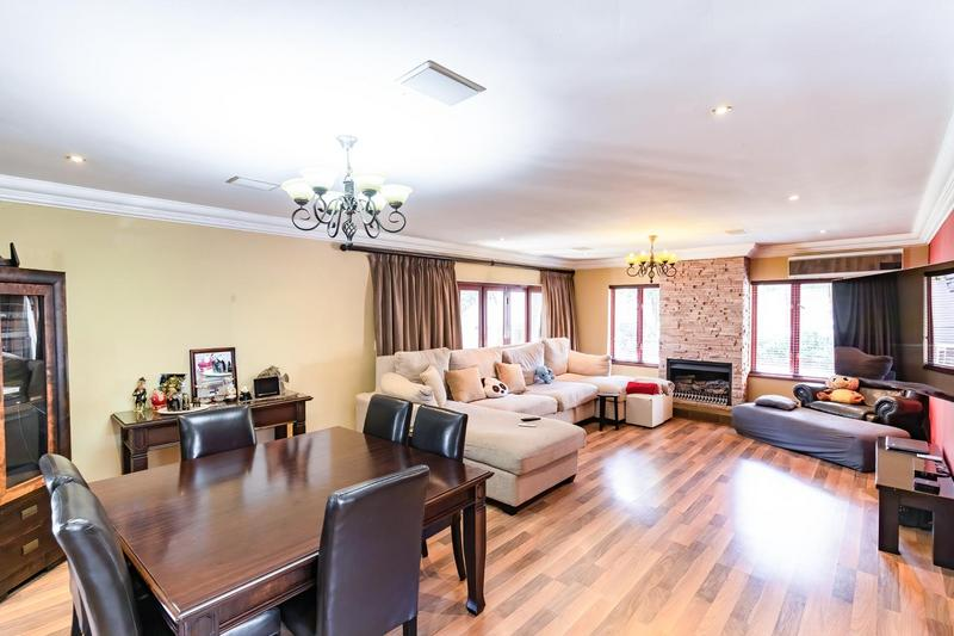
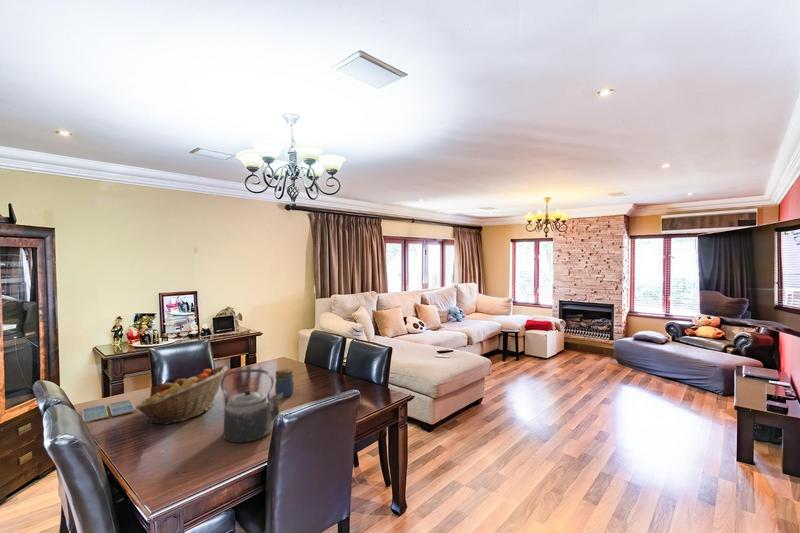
+ jar [274,368,295,398]
+ drink coaster [81,399,136,423]
+ fruit basket [135,365,228,426]
+ kettle [220,368,284,443]
